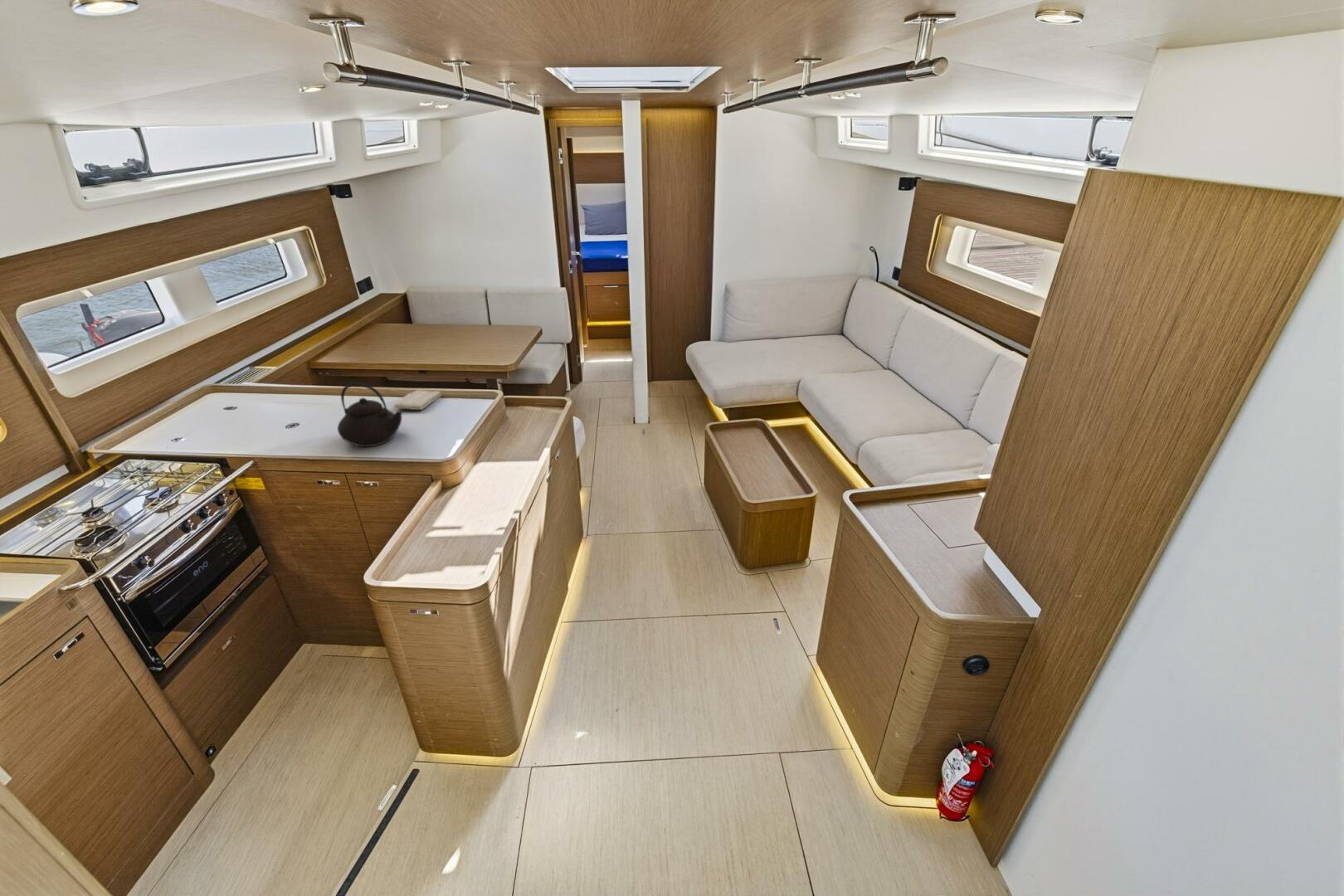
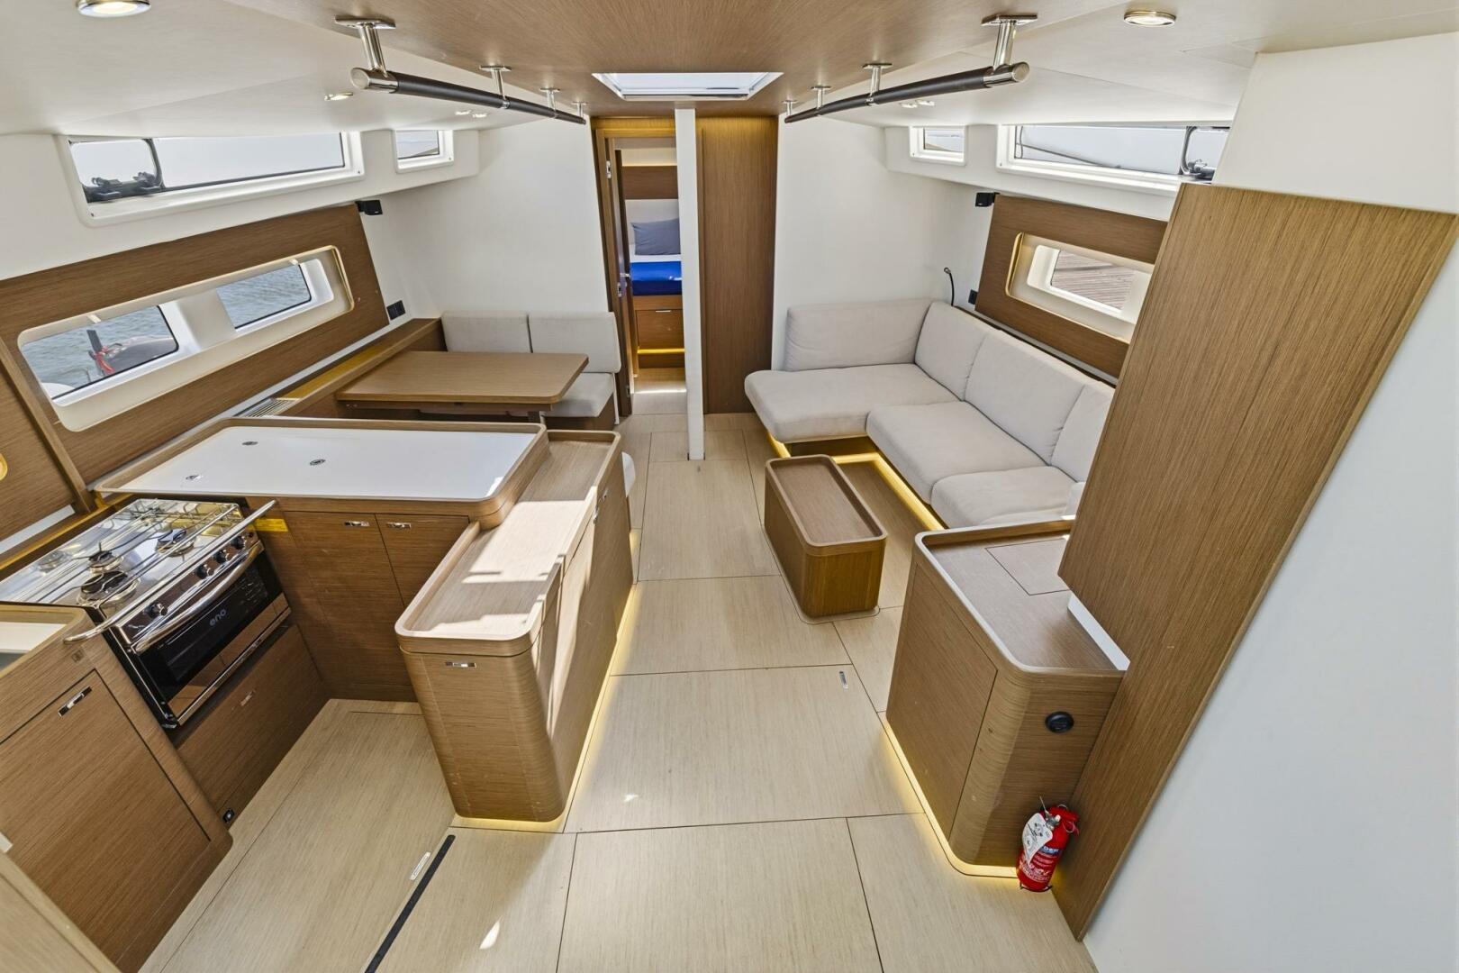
- washcloth [393,389,442,411]
- teapot [337,382,403,448]
